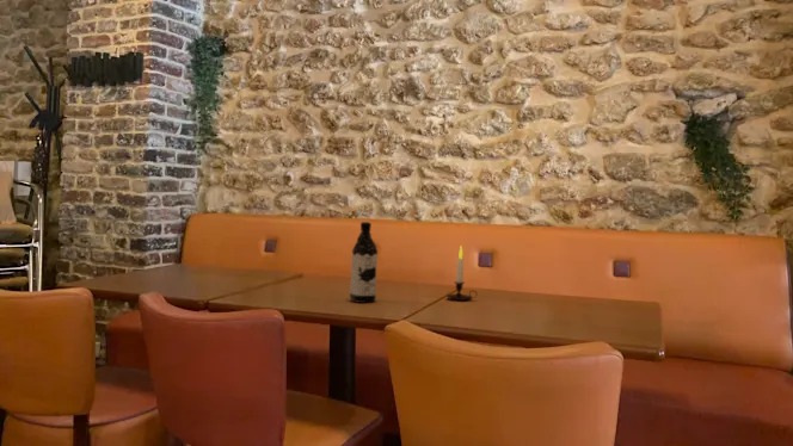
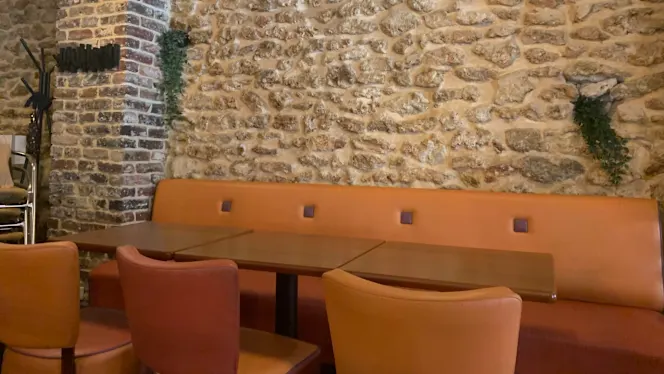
- candle [445,244,479,302]
- water bottle [349,221,379,304]
